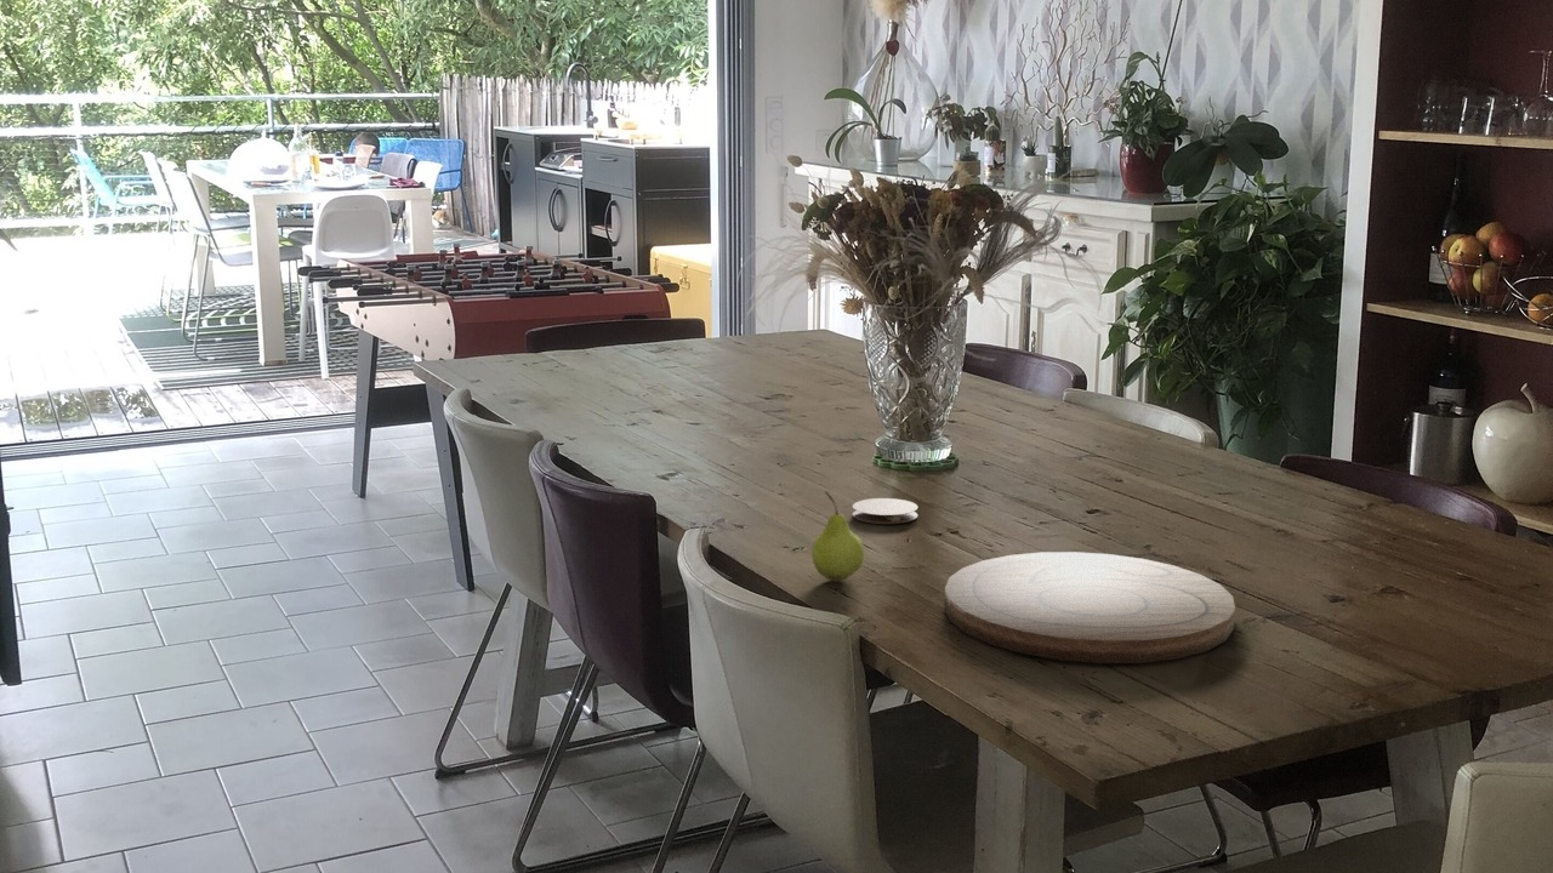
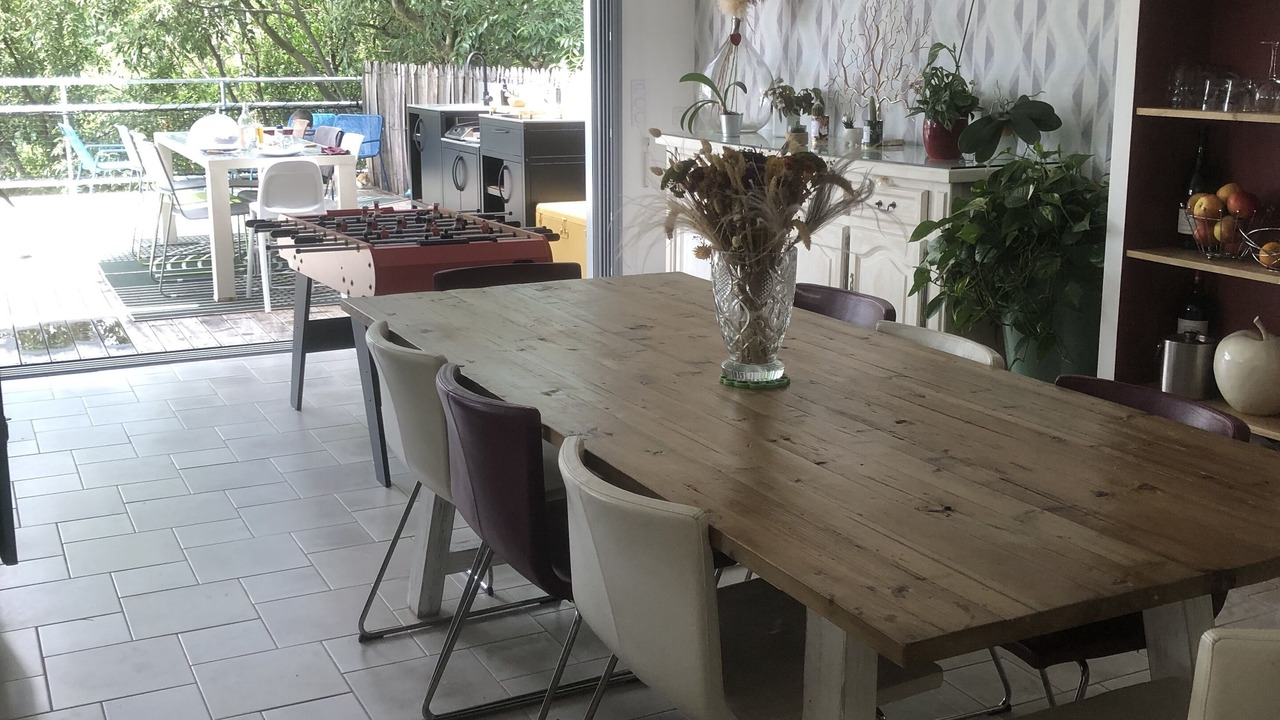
- fruit [810,490,865,582]
- coaster [852,497,918,525]
- cutting board [944,550,1236,664]
